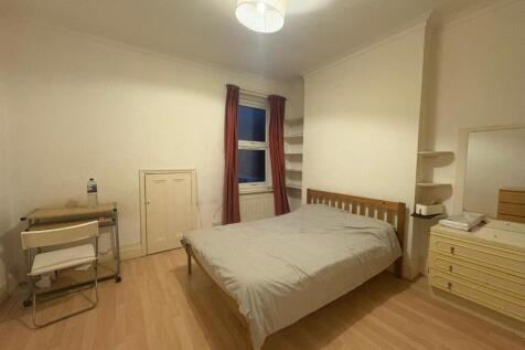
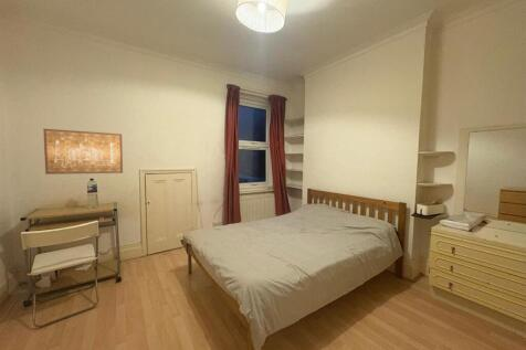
+ wall art [42,128,124,176]
